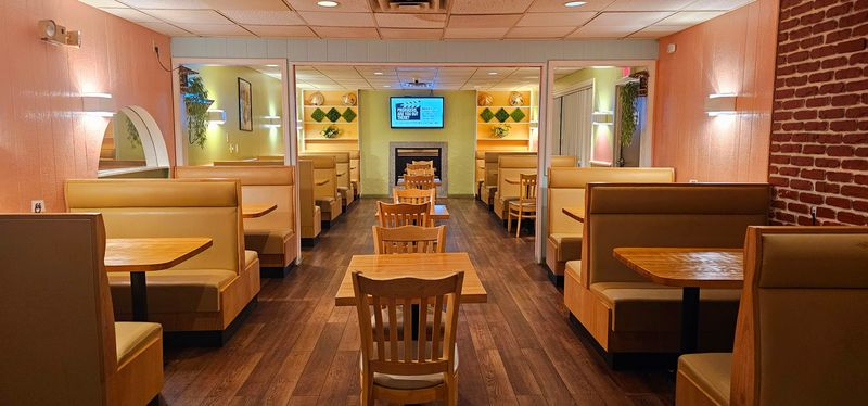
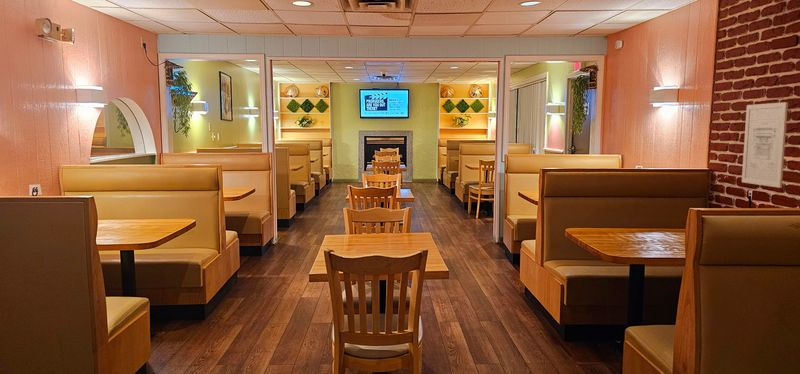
+ wall art [741,101,789,189]
